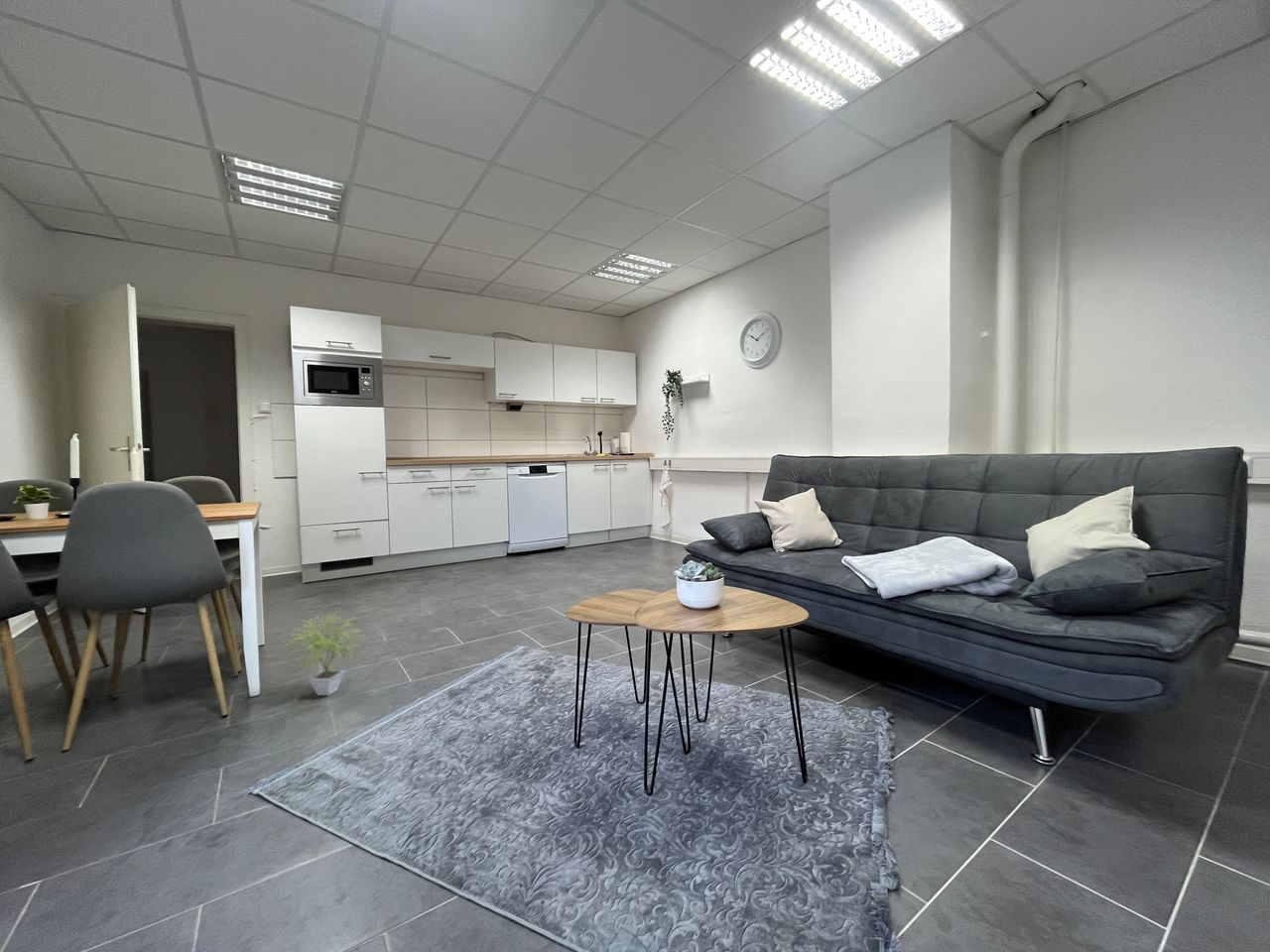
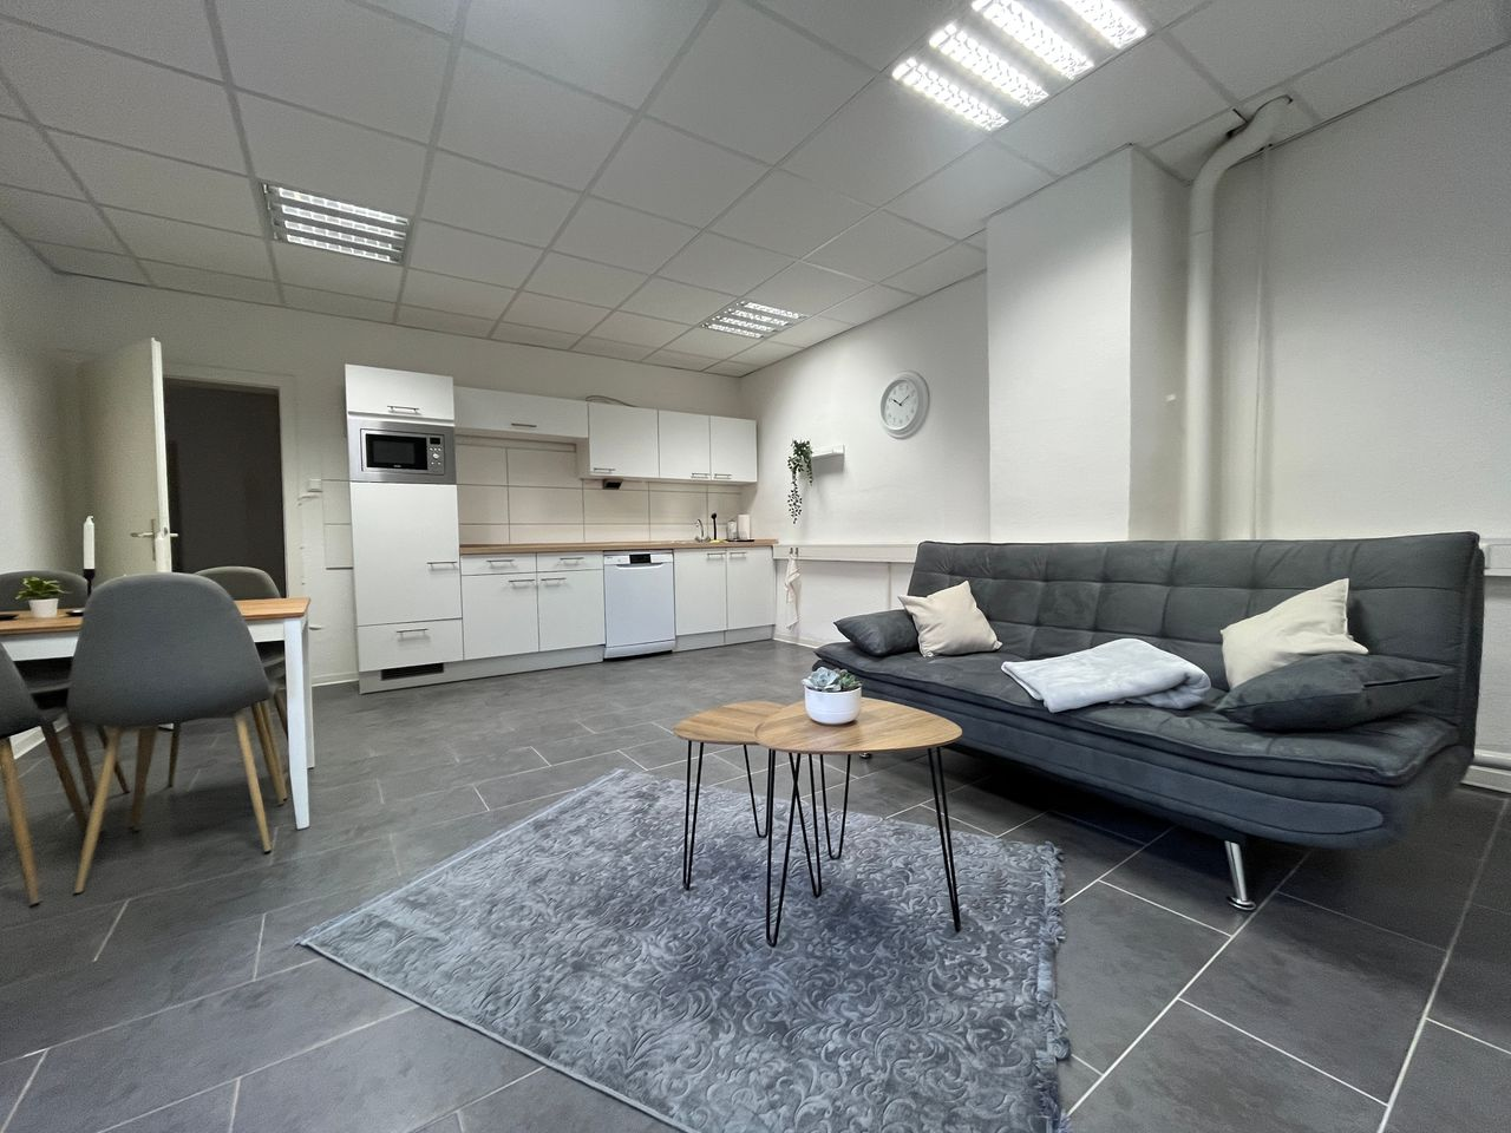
- potted plant [282,607,365,696]
